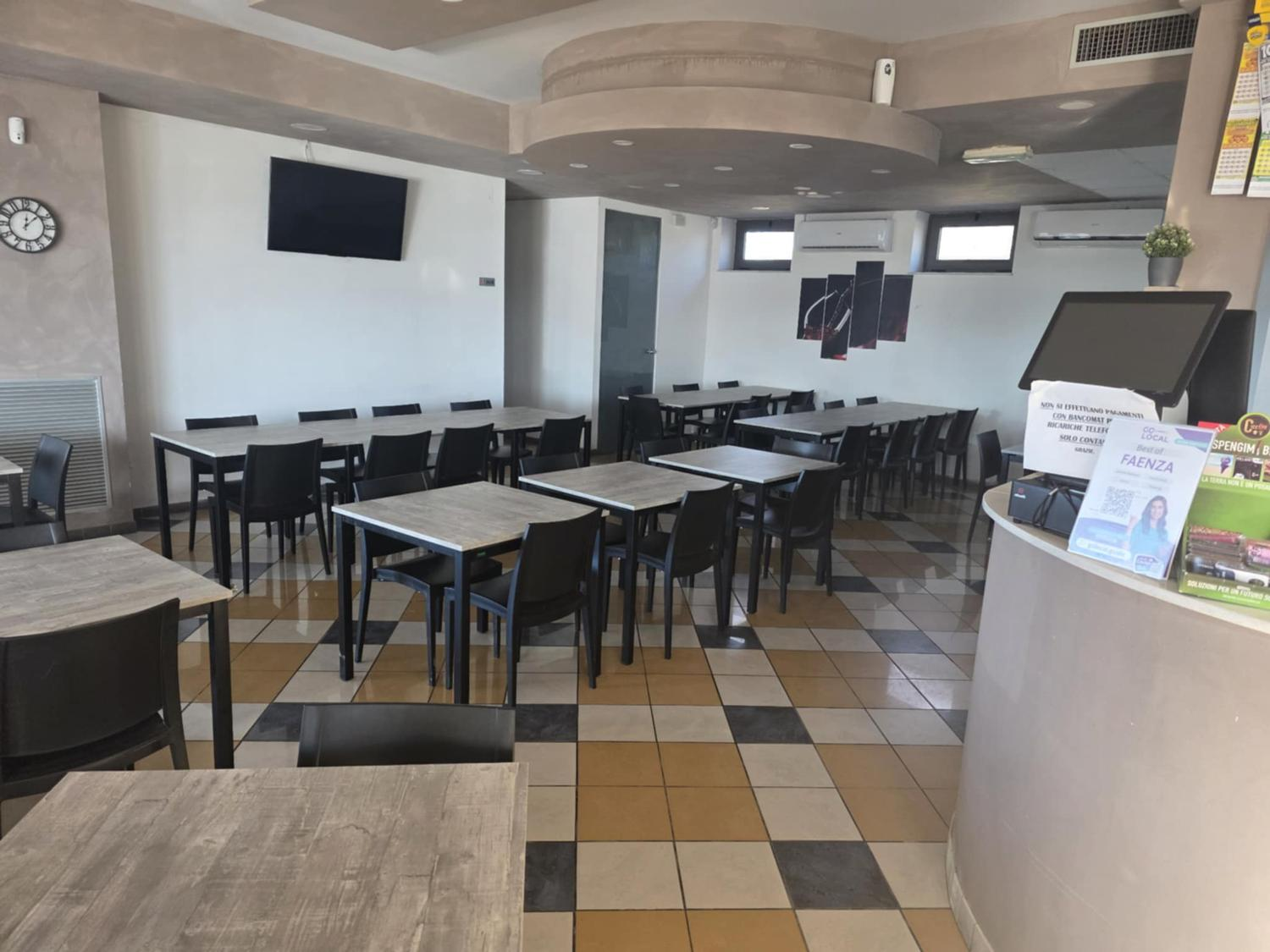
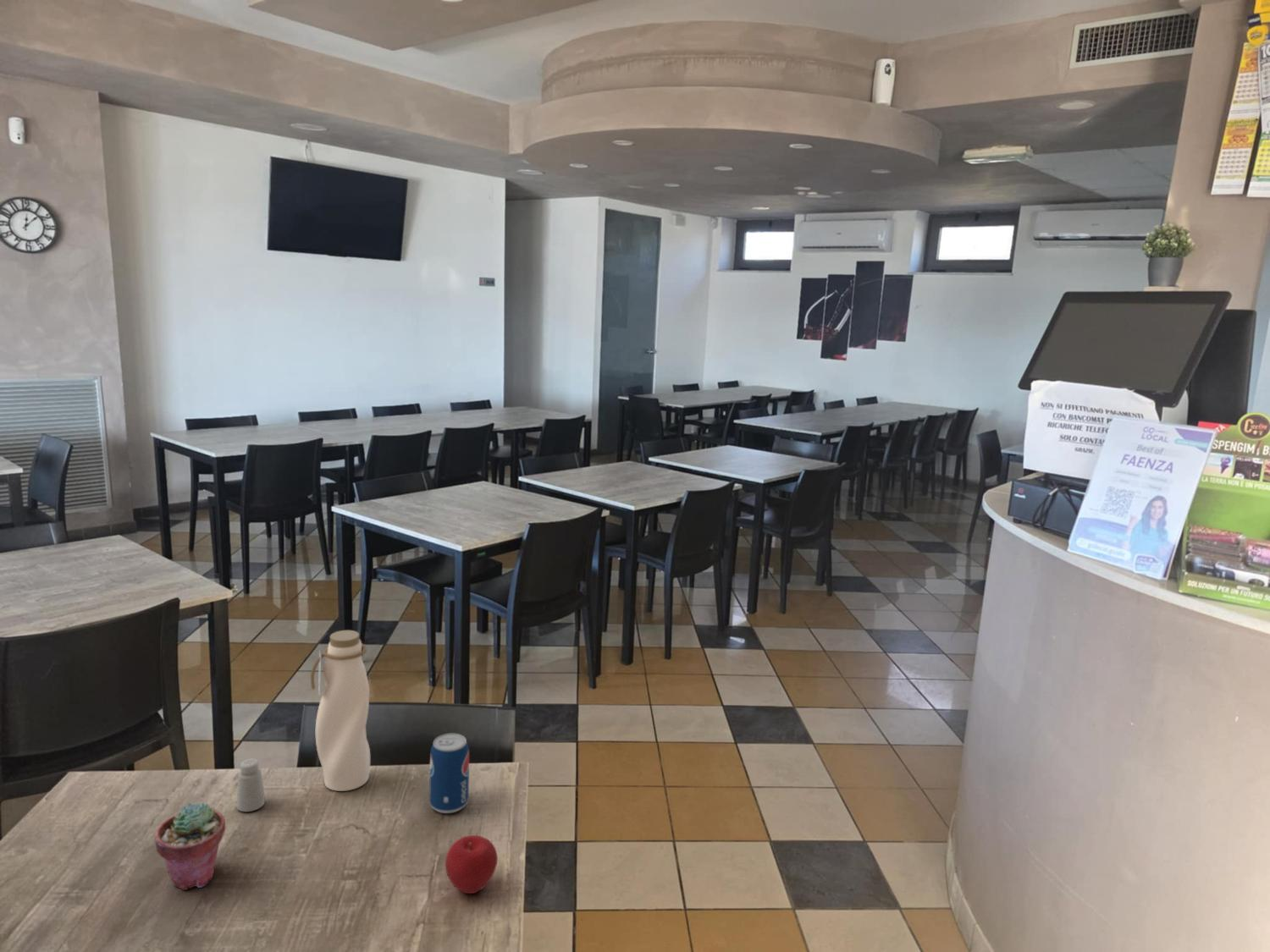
+ beverage can [428,733,470,814]
+ water bottle [310,630,371,792]
+ saltshaker [235,758,266,812]
+ apple [444,834,499,894]
+ potted succulent [154,801,226,891]
